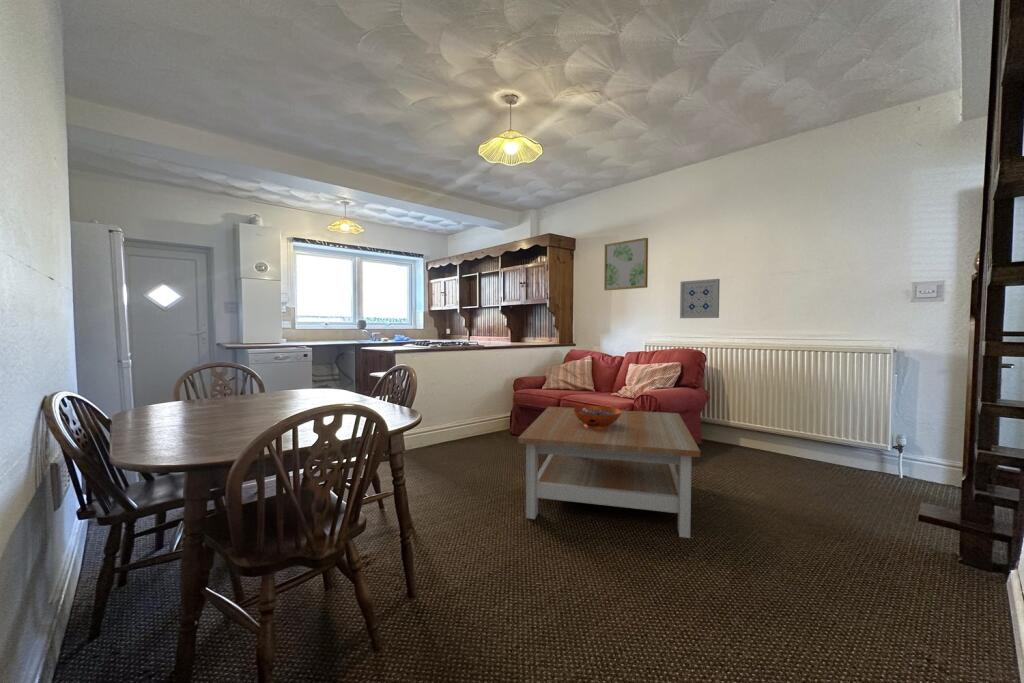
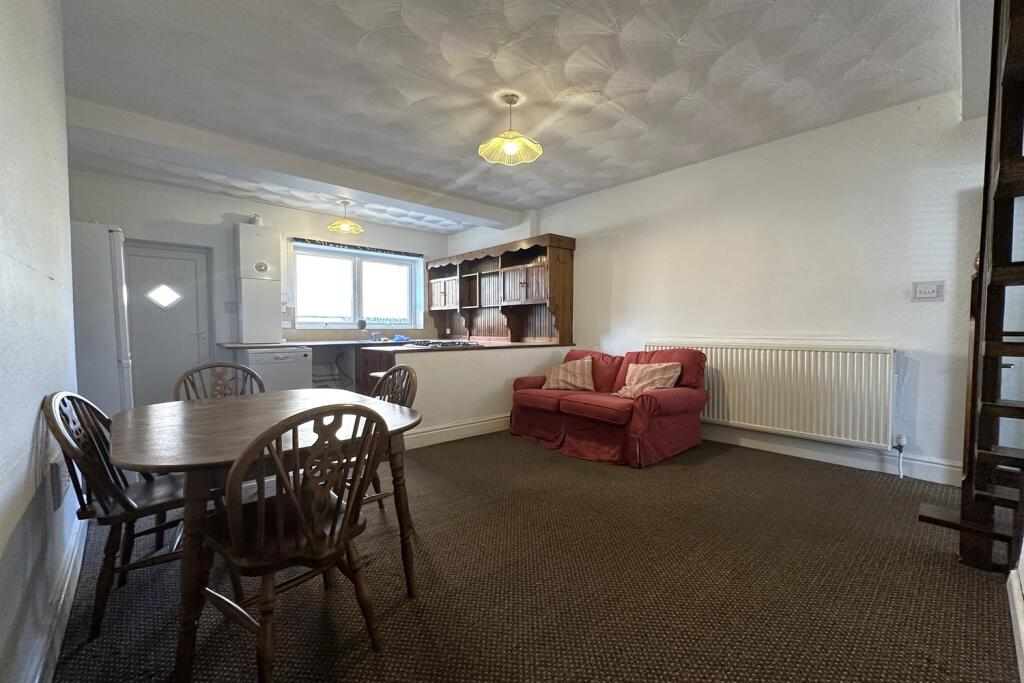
- coffee table [517,406,701,539]
- decorative bowl [574,405,621,429]
- wall art [603,237,649,291]
- wall art [679,278,721,319]
